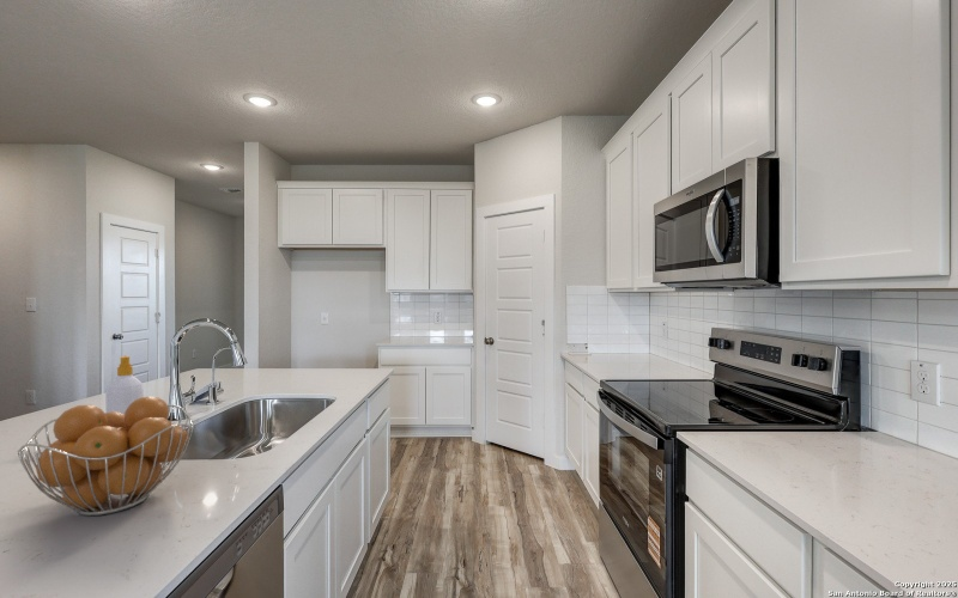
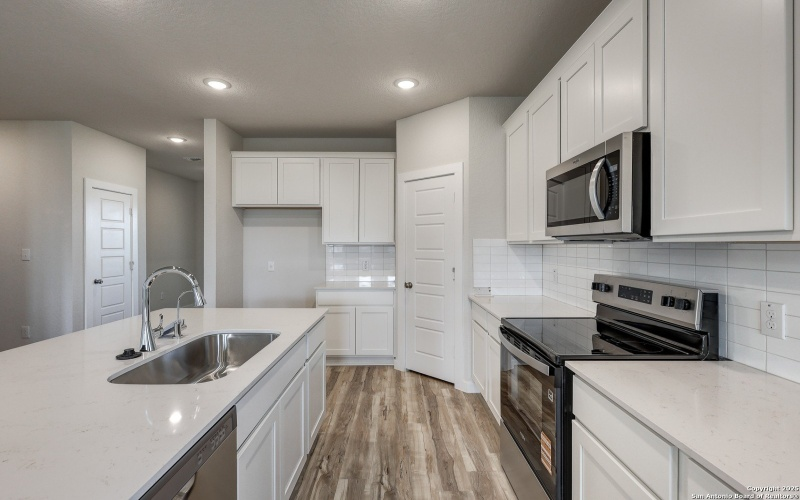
- soap bottle [105,354,145,414]
- fruit basket [17,395,195,517]
